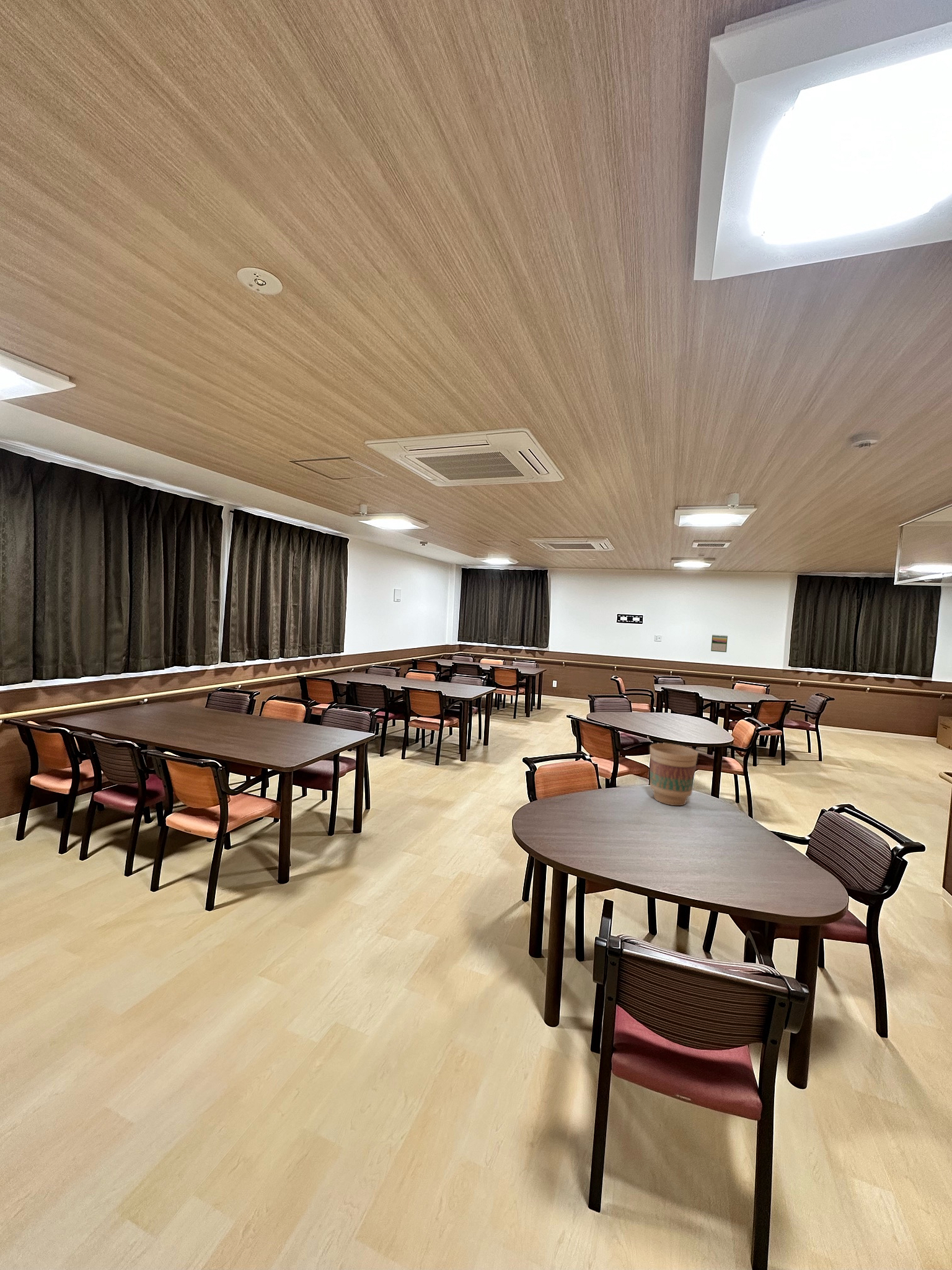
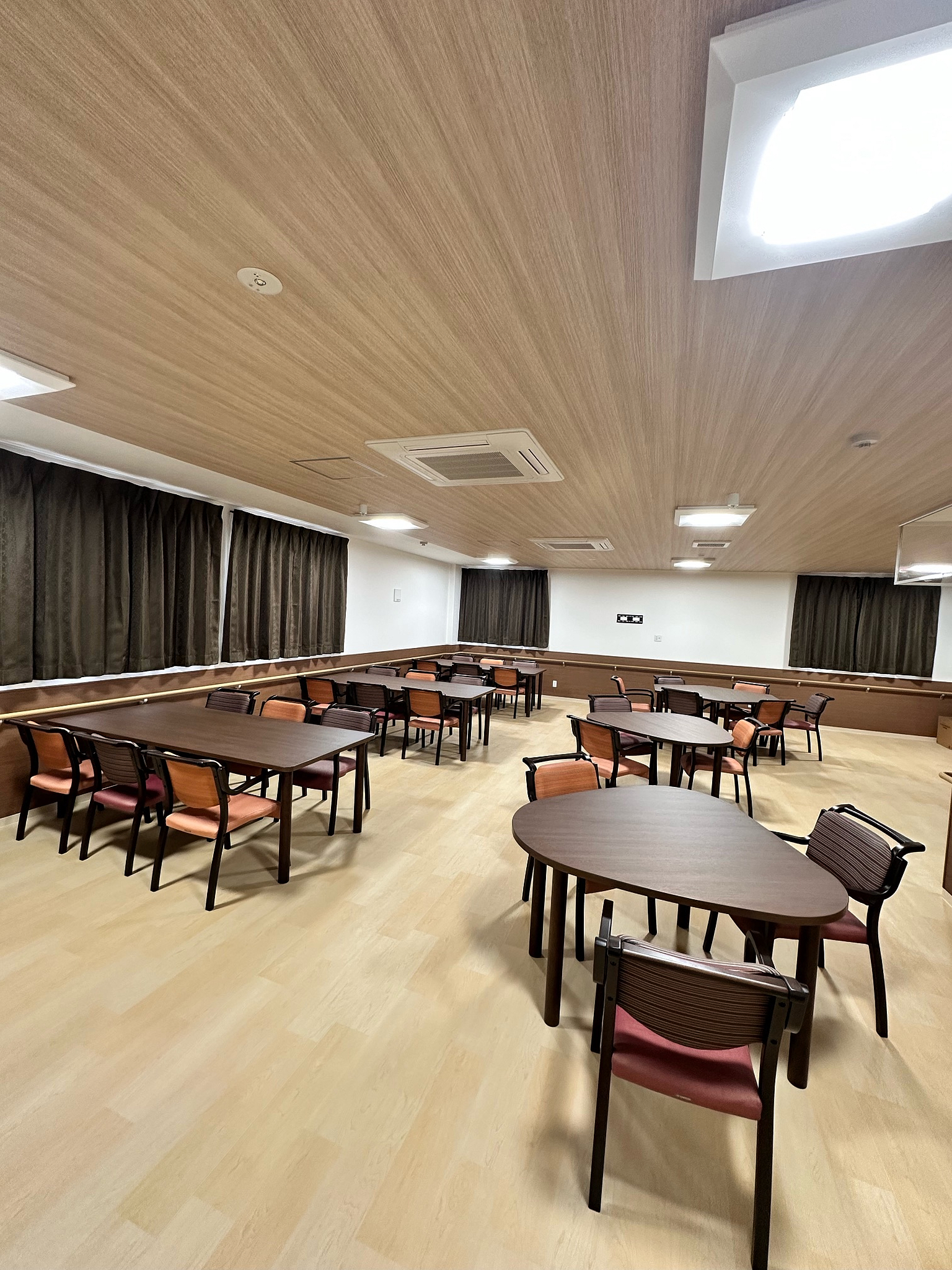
- flower pot [649,742,699,806]
- calendar [710,634,728,653]
